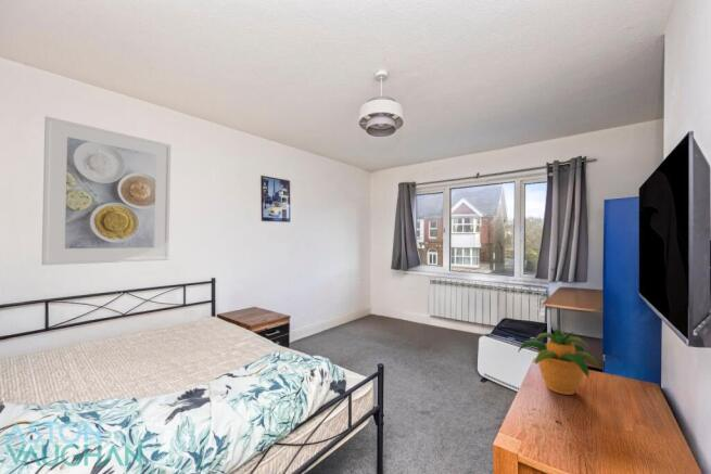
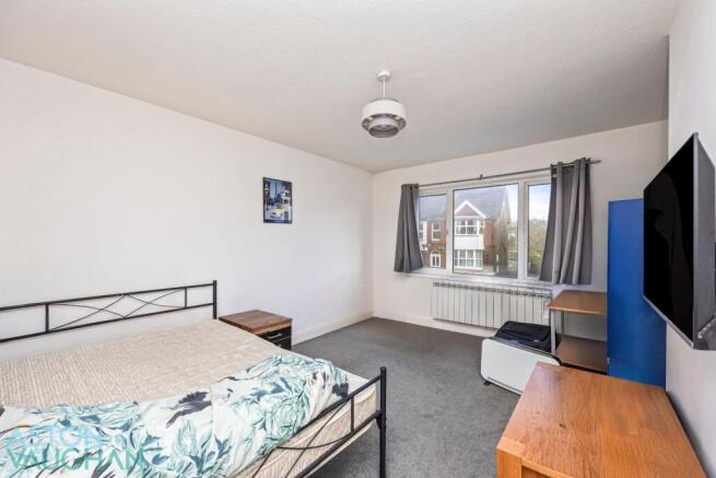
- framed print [40,115,172,266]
- potted plant [517,328,602,396]
